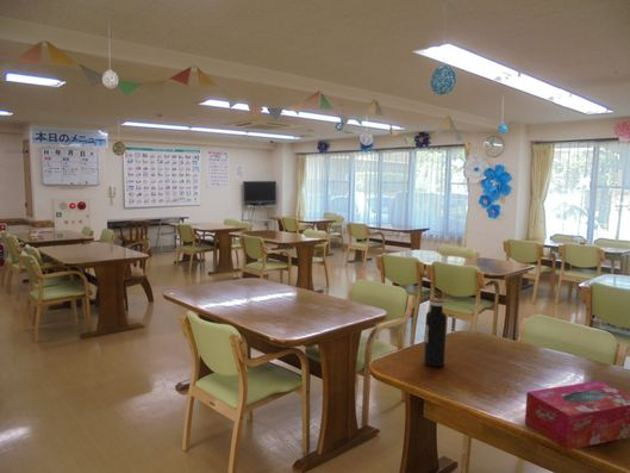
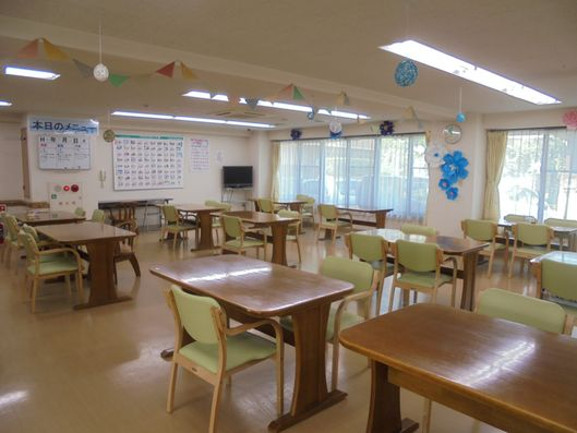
- water bottle [423,298,448,368]
- tissue box [524,380,630,452]
